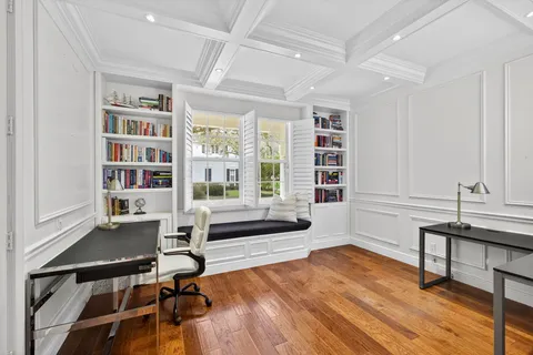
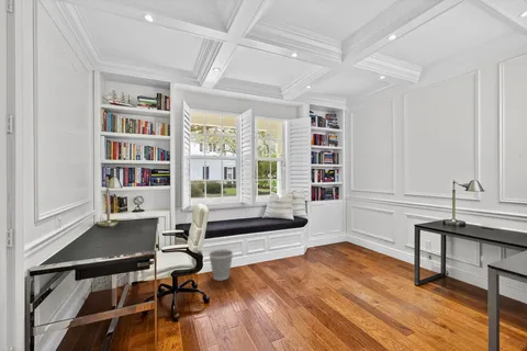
+ wastebasket [208,248,234,281]
